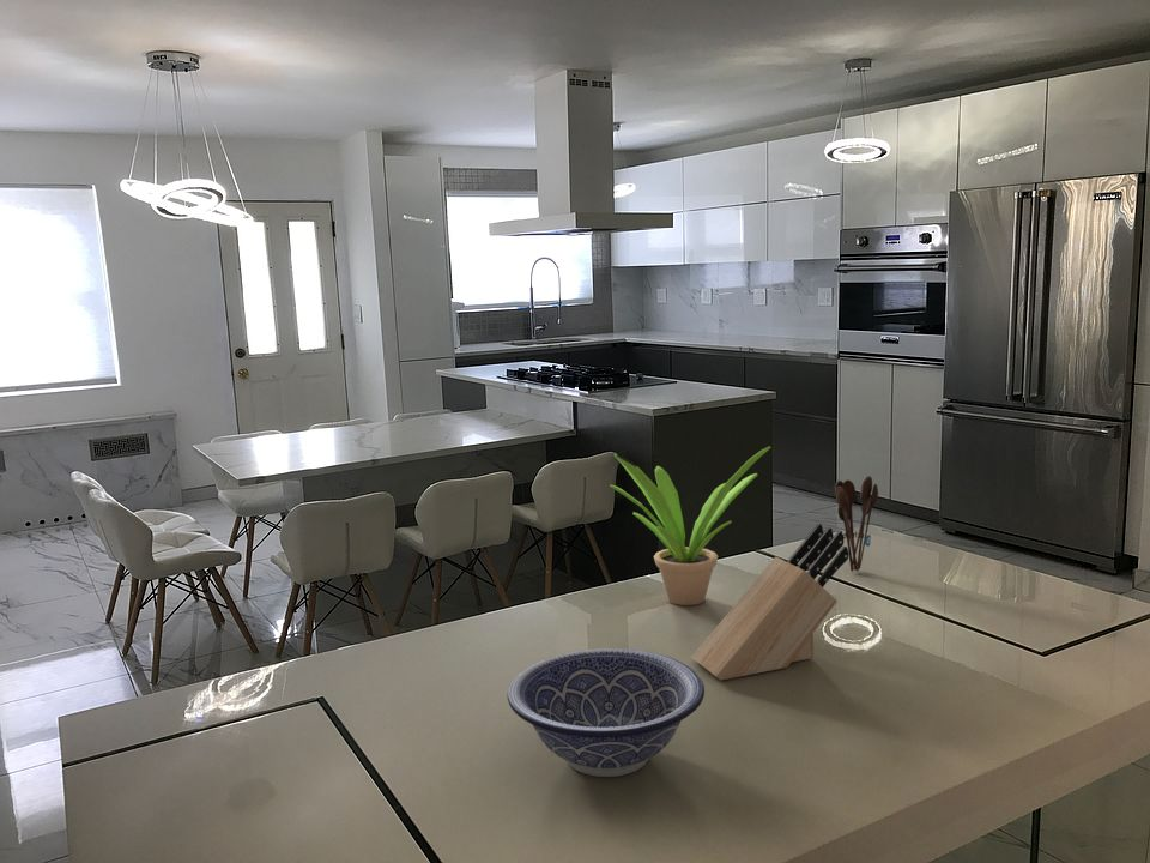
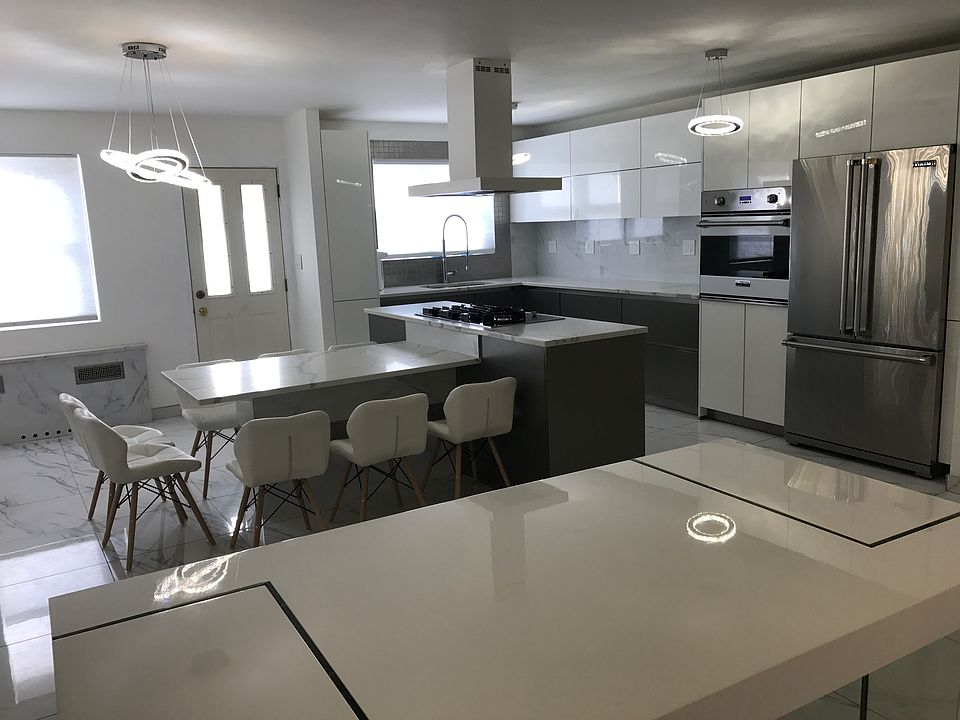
- potted plant [609,445,773,606]
- decorative bowl [507,647,706,778]
- utensil holder [834,475,879,572]
- knife block [691,523,849,681]
